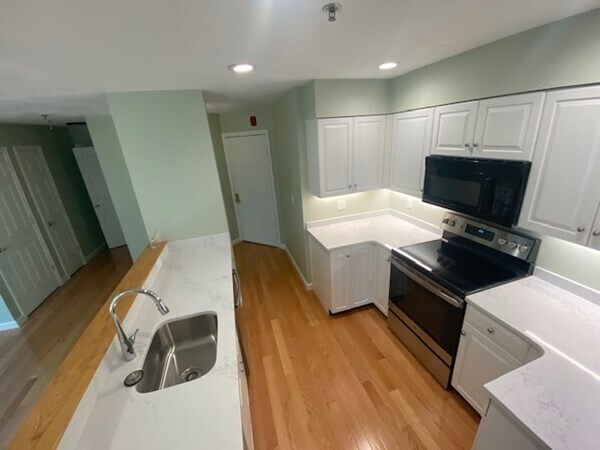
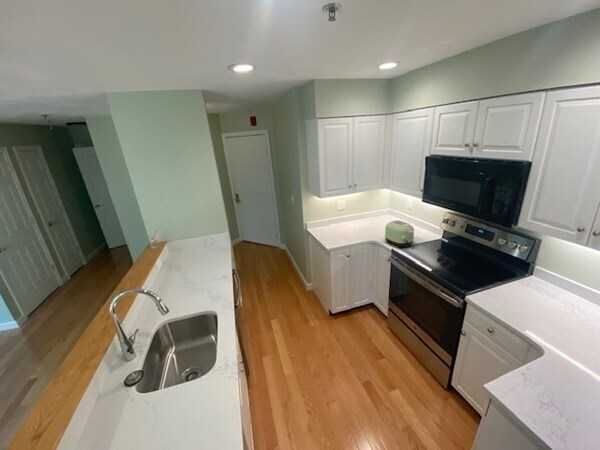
+ toaster [384,219,415,249]
